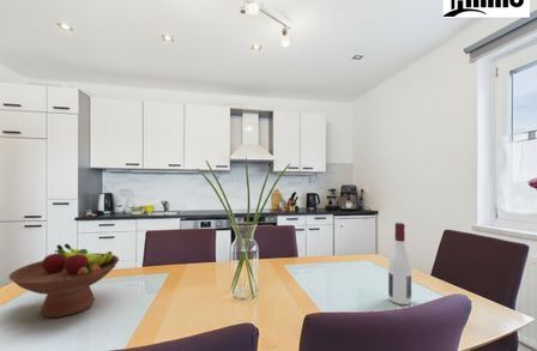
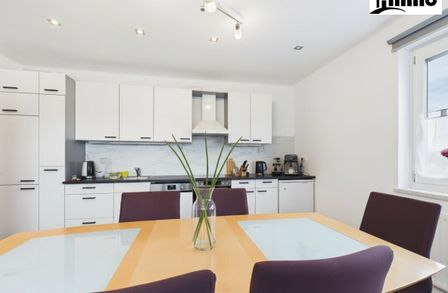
- fruit bowl [8,242,120,319]
- alcohol [387,222,412,305]
